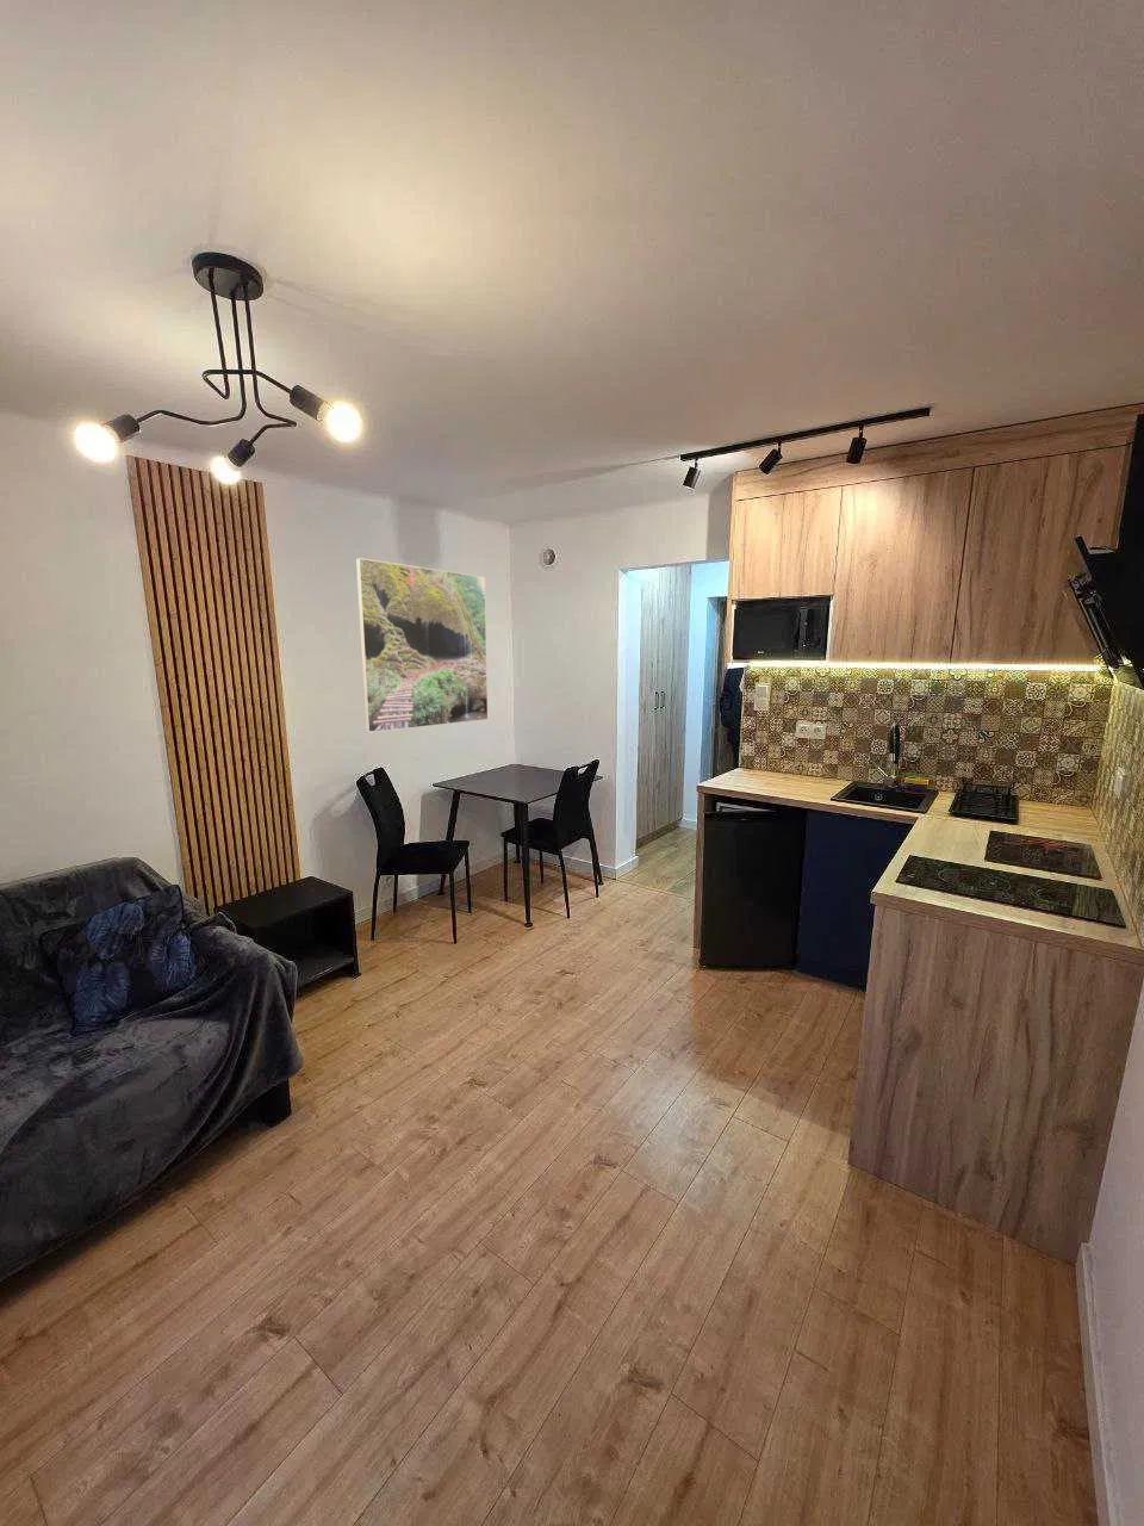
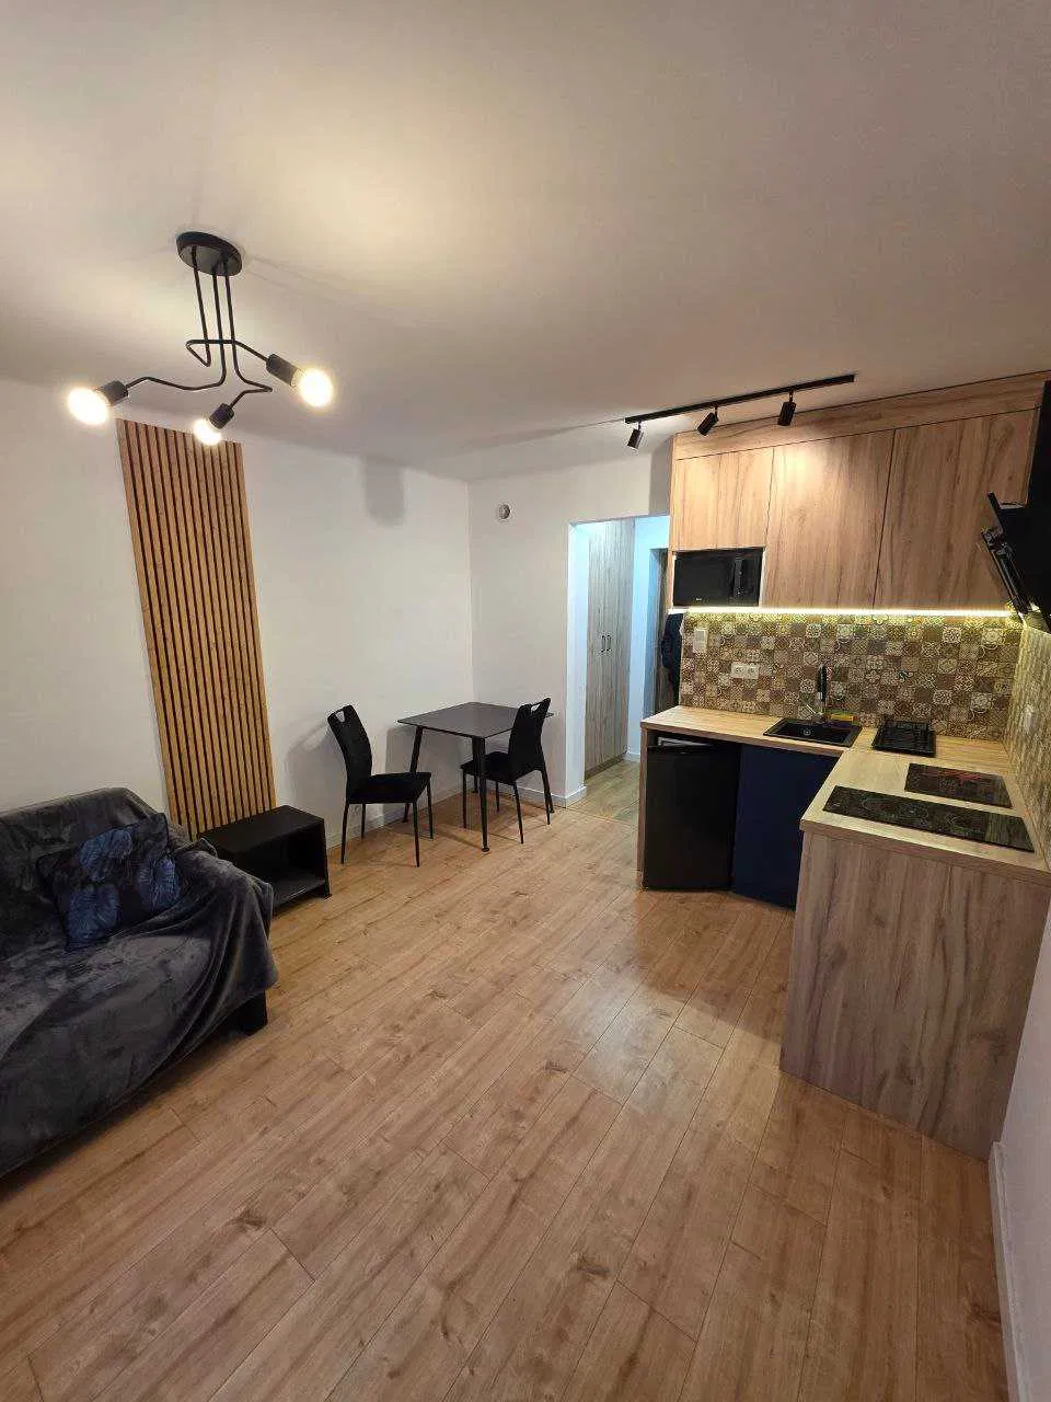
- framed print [356,556,490,734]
